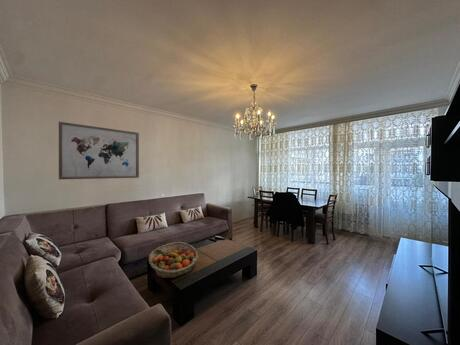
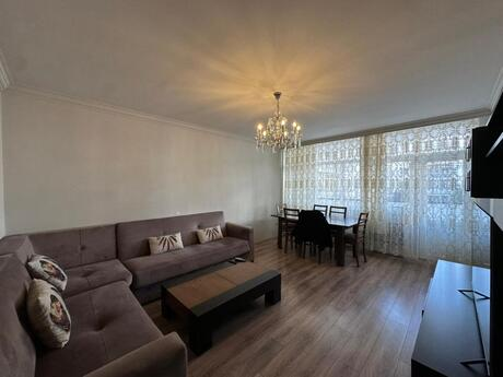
- fruit basket [148,241,199,279]
- wall art [58,121,140,180]
